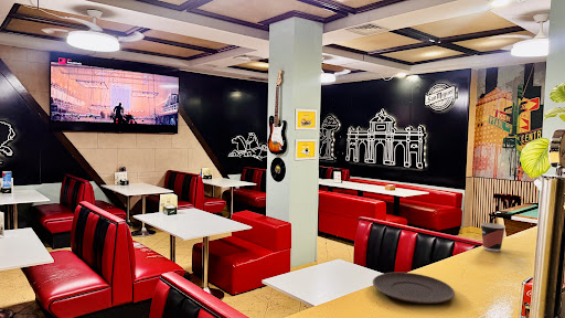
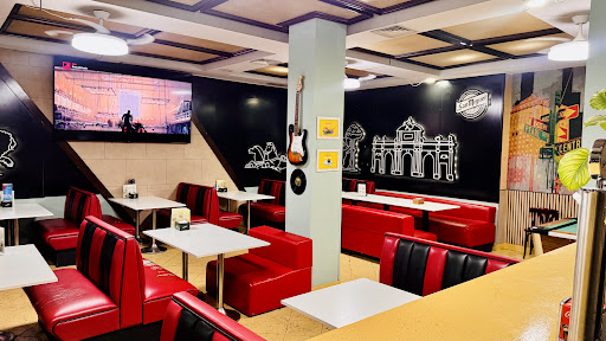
- cup [480,222,507,253]
- plate [372,272,456,305]
